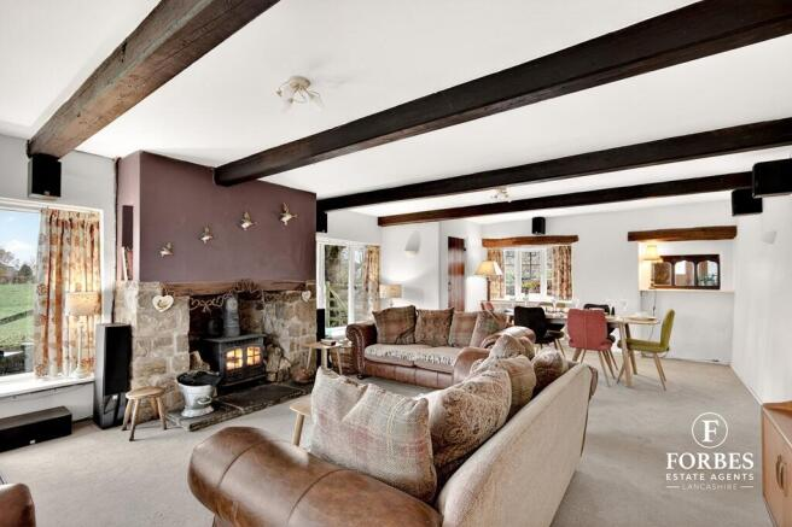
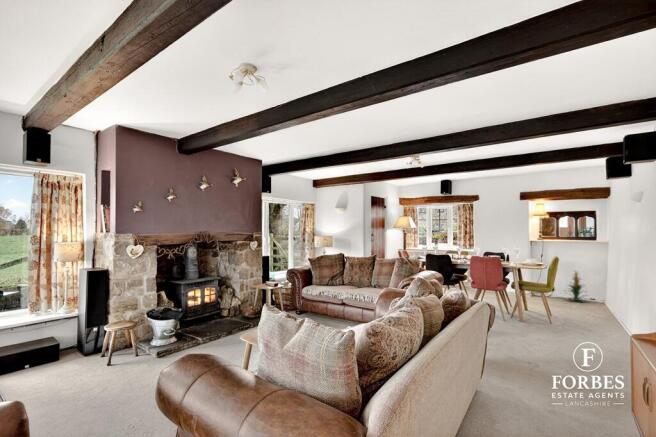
+ indoor plant [563,268,591,303]
